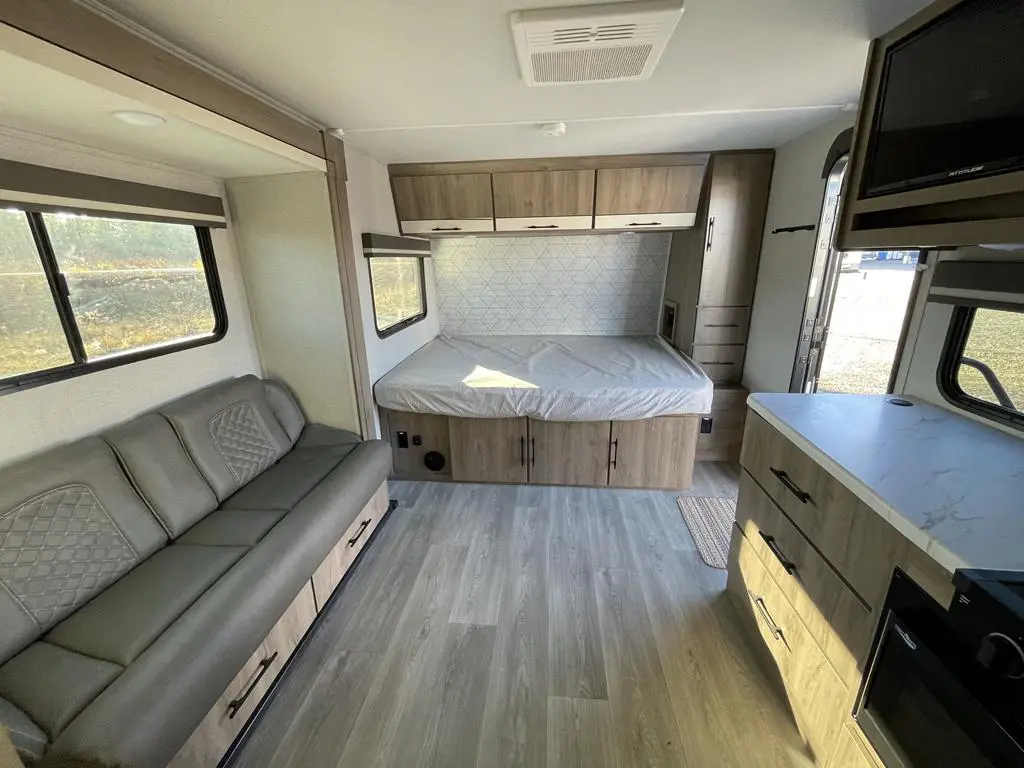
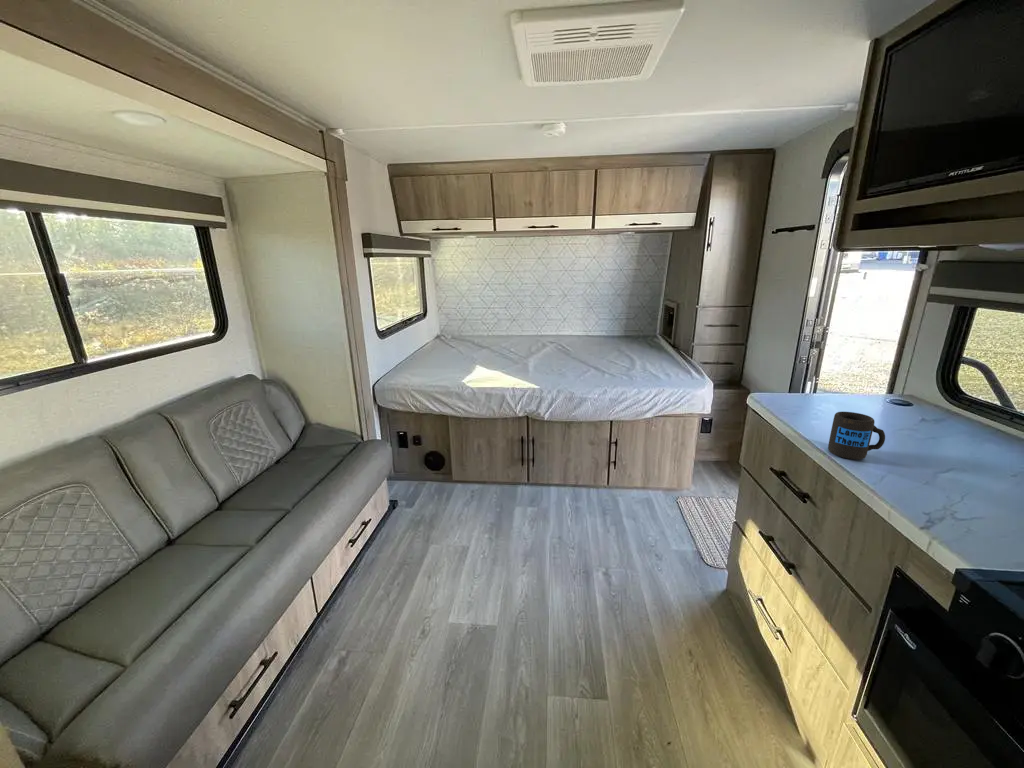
+ mug [827,411,886,461]
